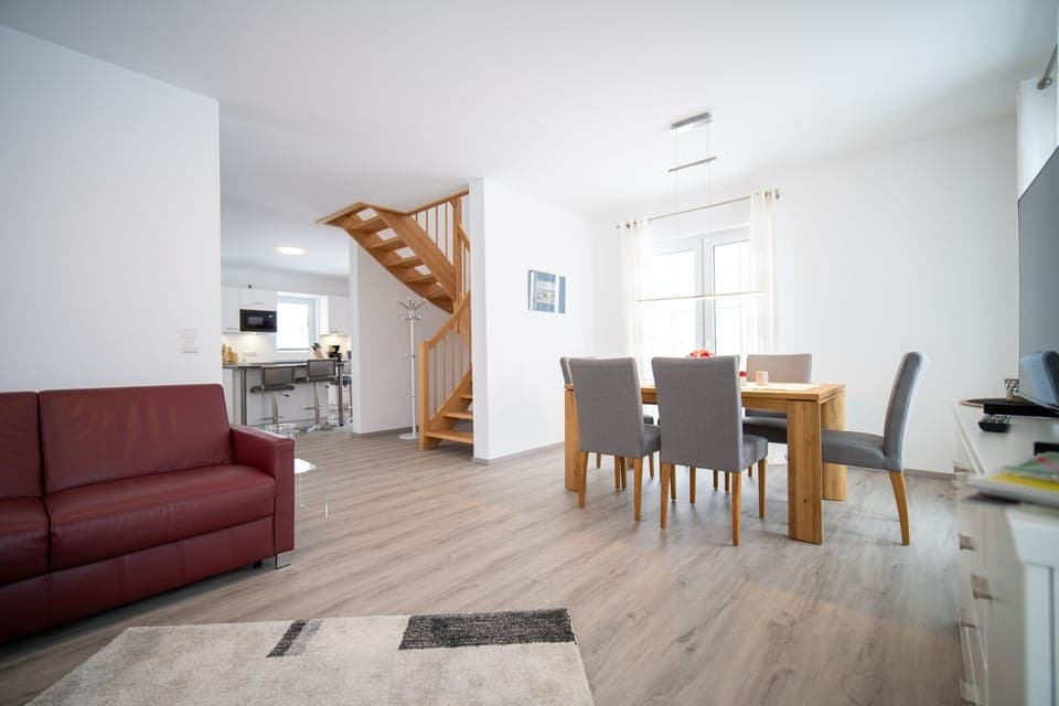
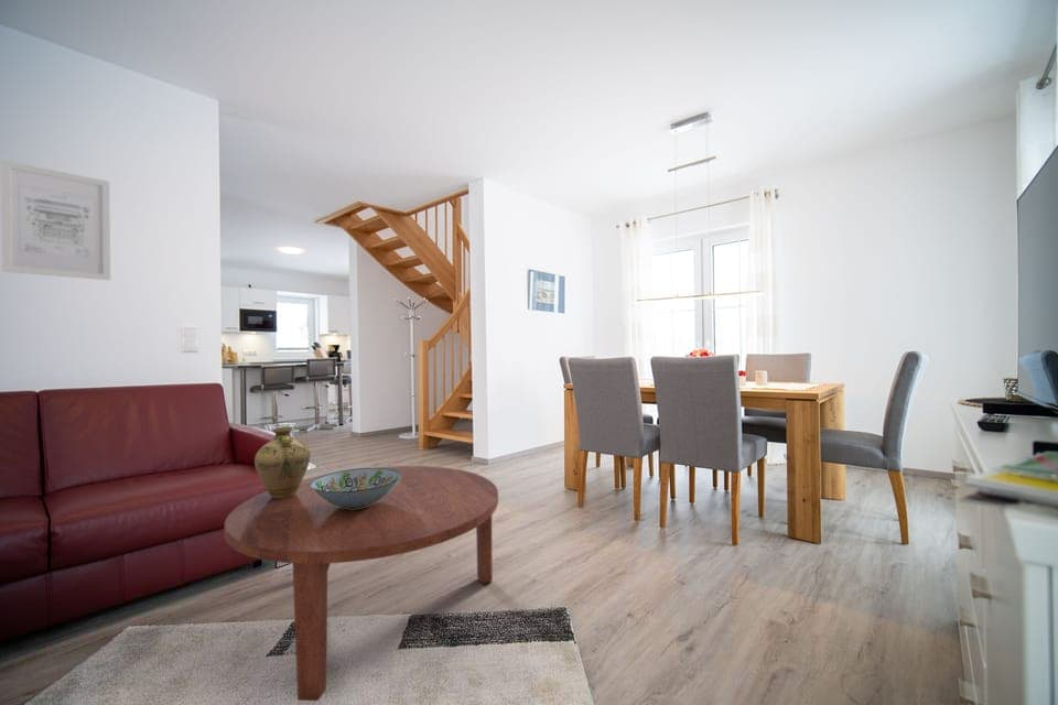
+ coffee table [224,465,499,702]
+ jug [253,425,311,499]
+ wall art [0,159,111,282]
+ decorative bowl [311,467,401,509]
